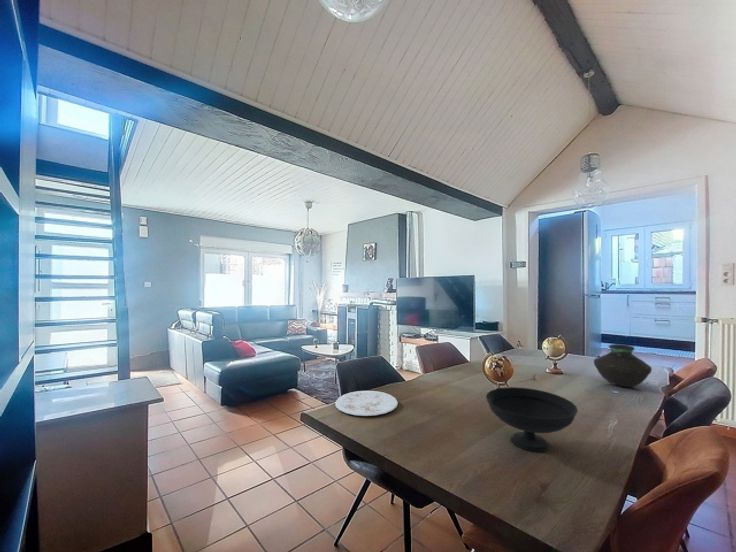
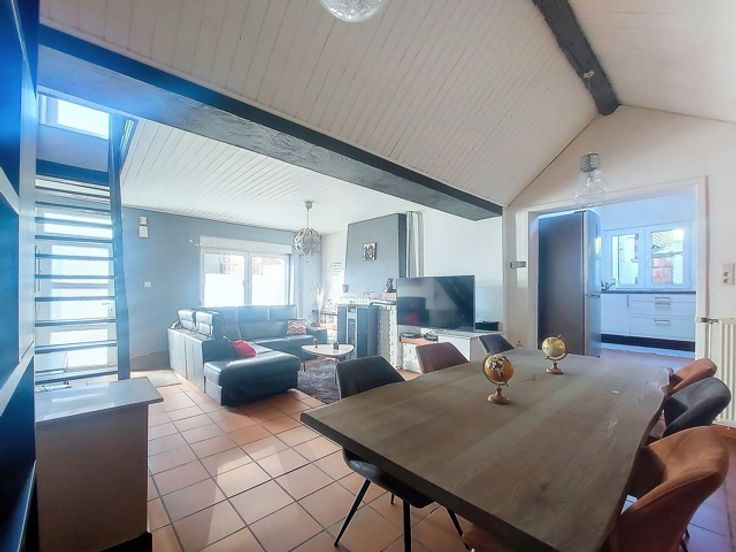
- bowl [485,386,579,453]
- plate [334,390,399,417]
- vase [593,343,653,388]
